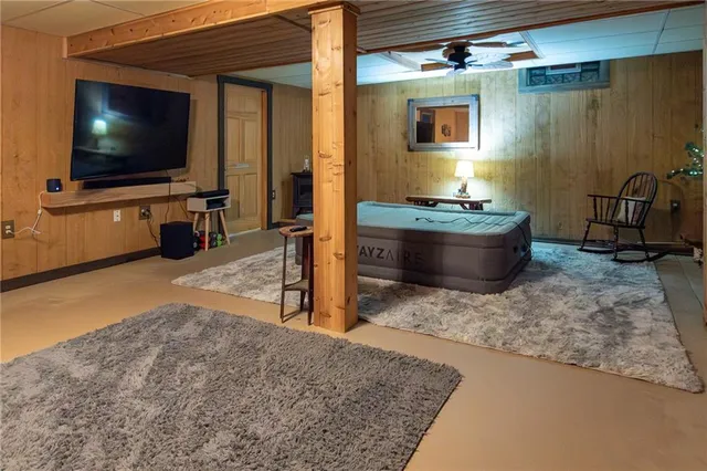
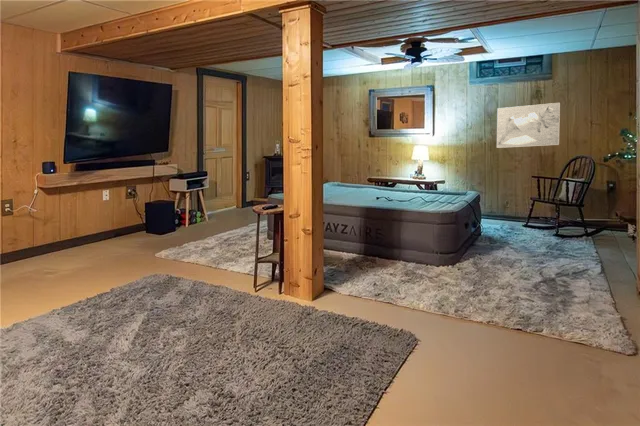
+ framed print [496,102,561,149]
